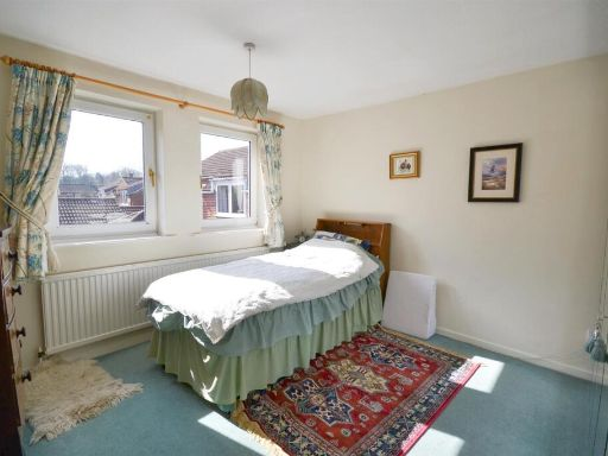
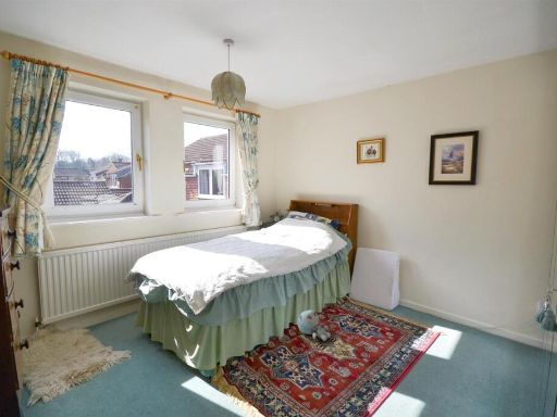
+ plush toy [297,308,332,342]
